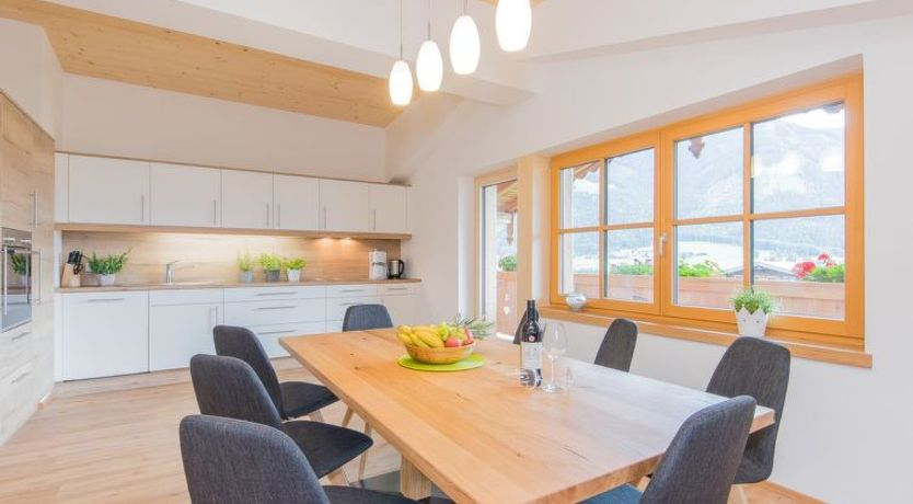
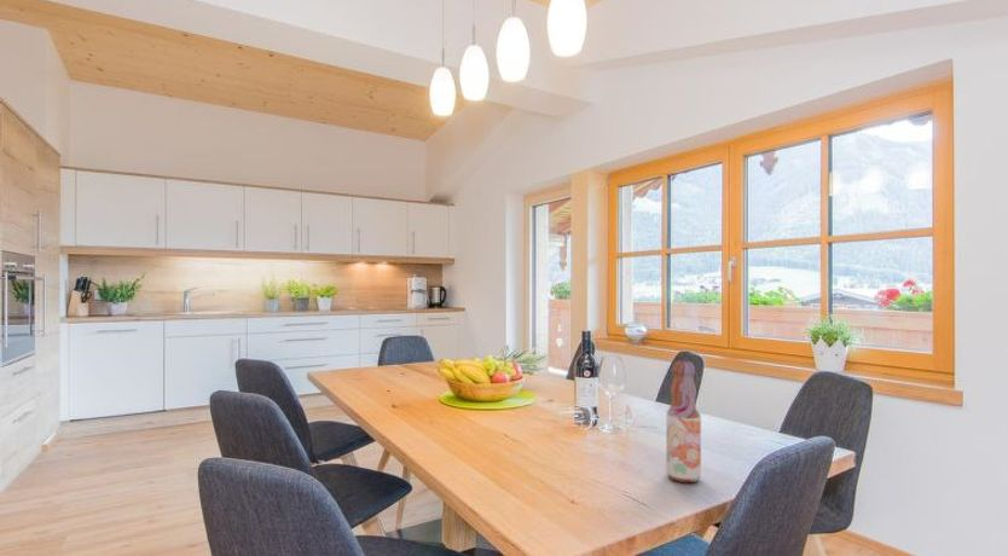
+ bottle [665,360,702,483]
